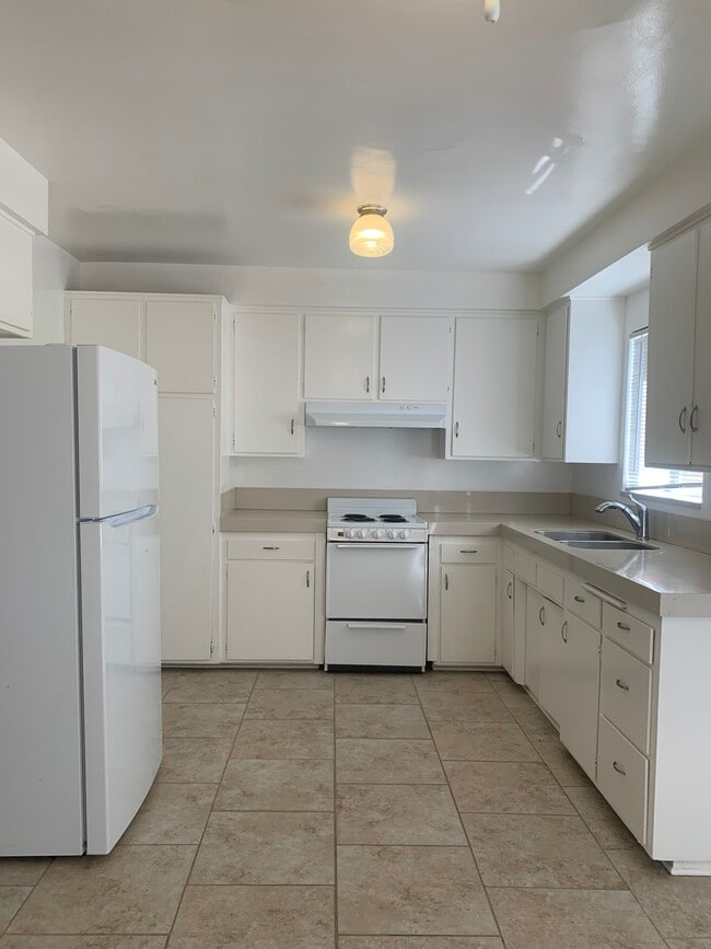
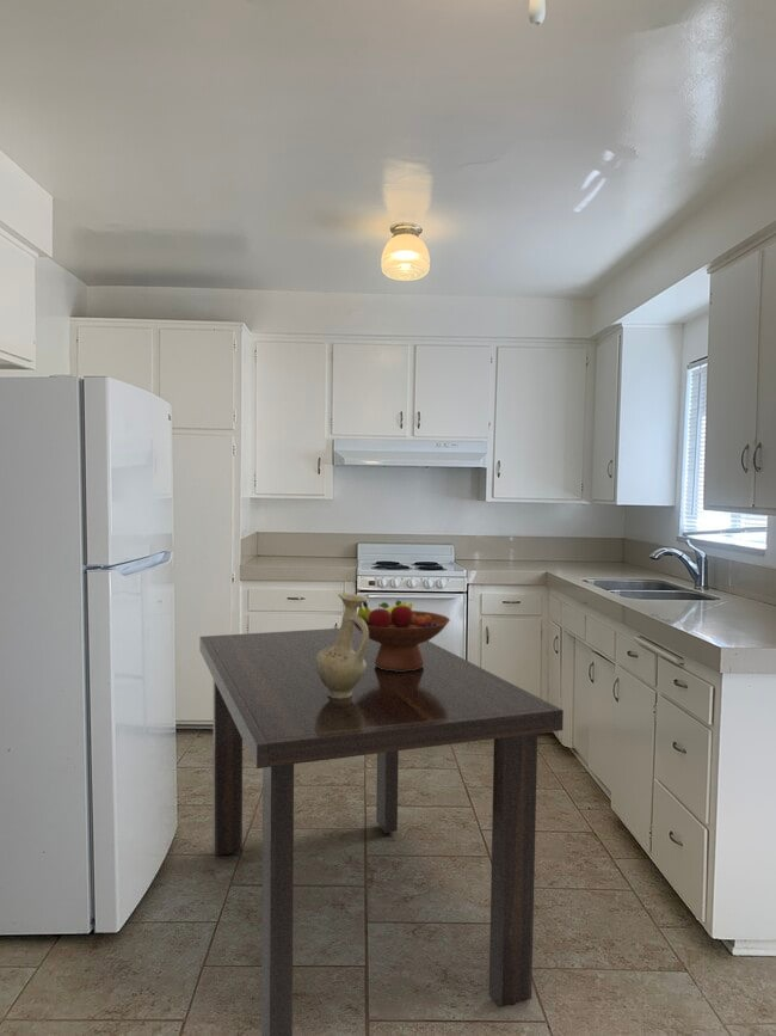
+ fruit bowl [355,599,451,672]
+ pitcher [315,591,369,699]
+ dining table [198,626,565,1036]
